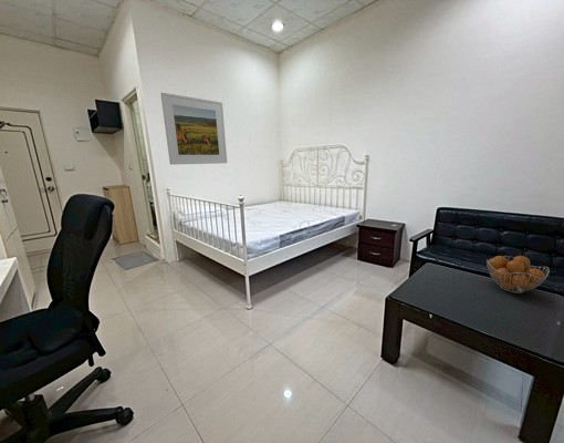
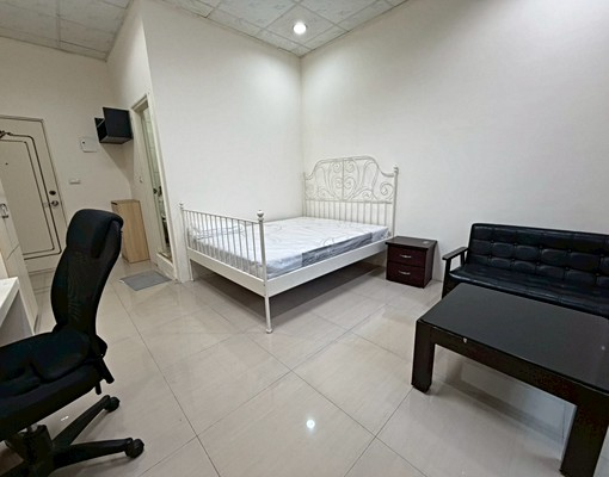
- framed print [159,92,228,166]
- fruit basket [485,255,551,295]
